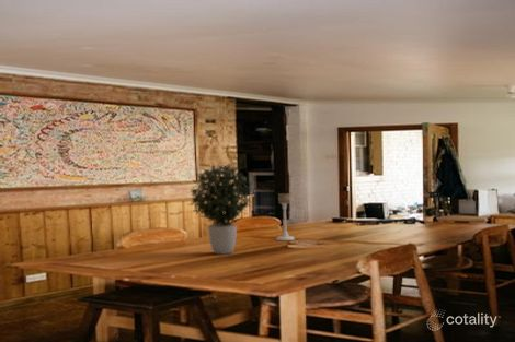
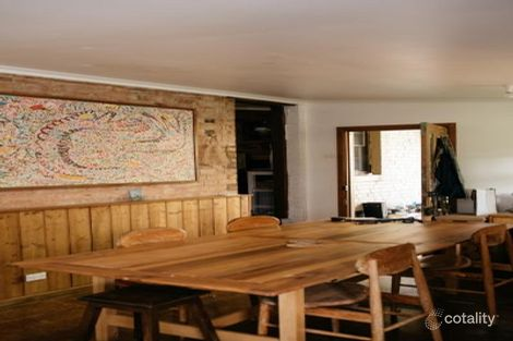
- candle holder [275,192,296,241]
- potted plant [190,163,254,256]
